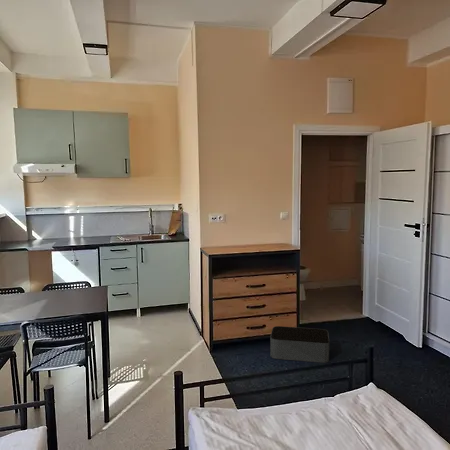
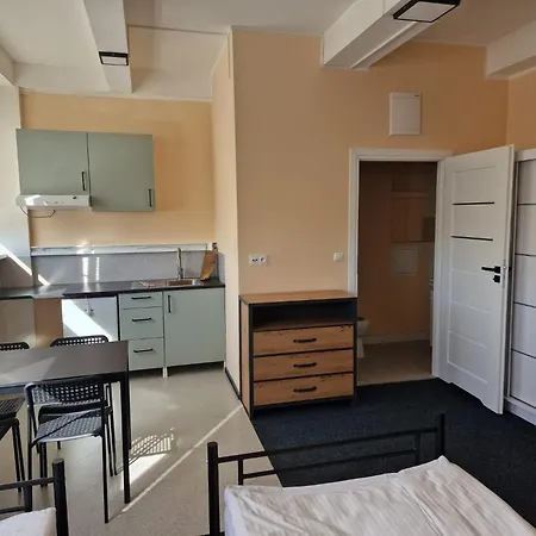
- storage bin [269,325,330,364]
